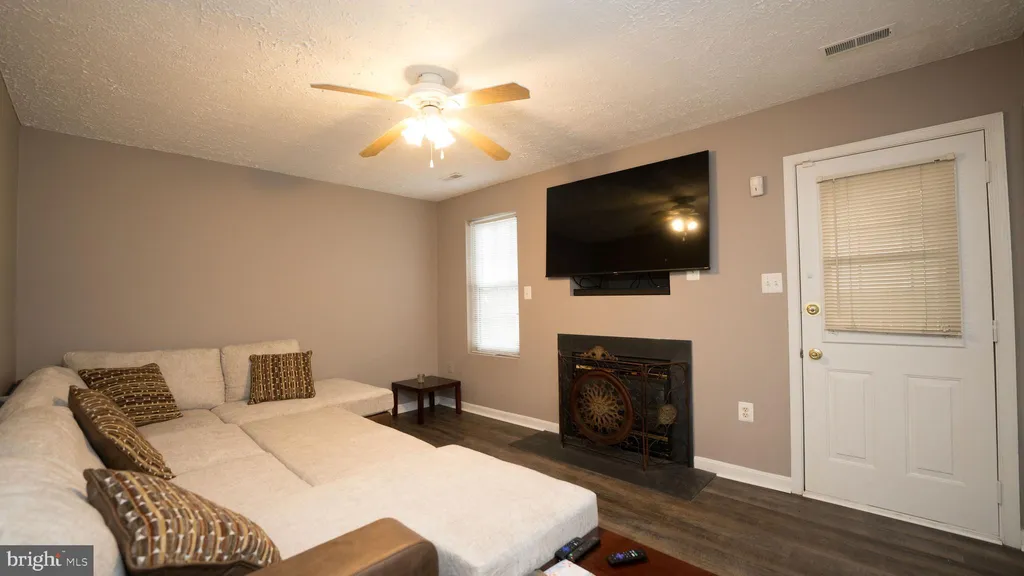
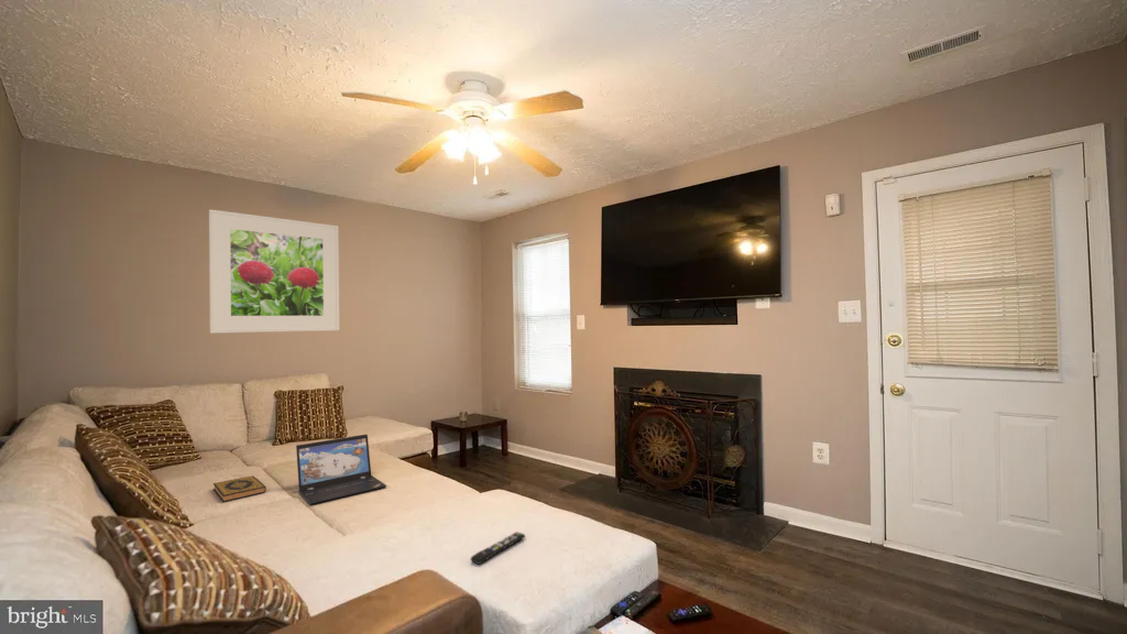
+ hardback book [212,474,267,503]
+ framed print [208,208,340,335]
+ laptop [295,433,387,505]
+ remote control [470,531,526,566]
